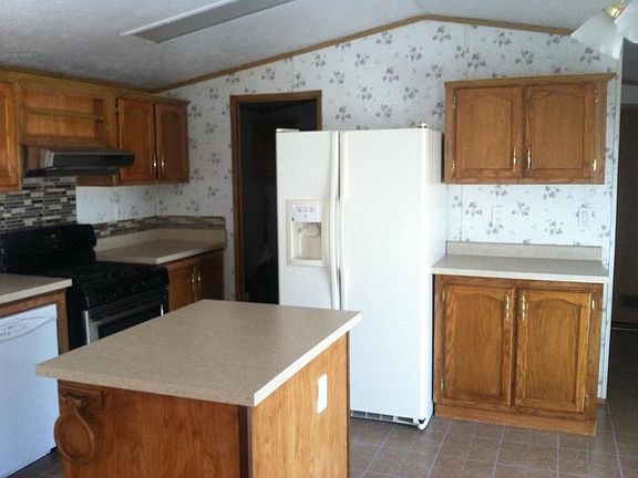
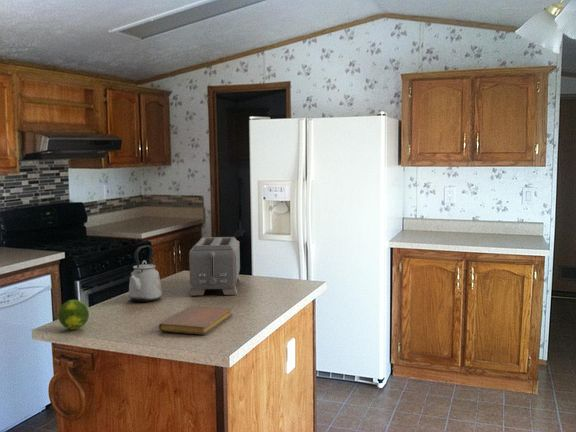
+ toaster [188,236,241,297]
+ kettle [128,244,163,303]
+ fruit [57,299,90,331]
+ notebook [158,304,234,336]
